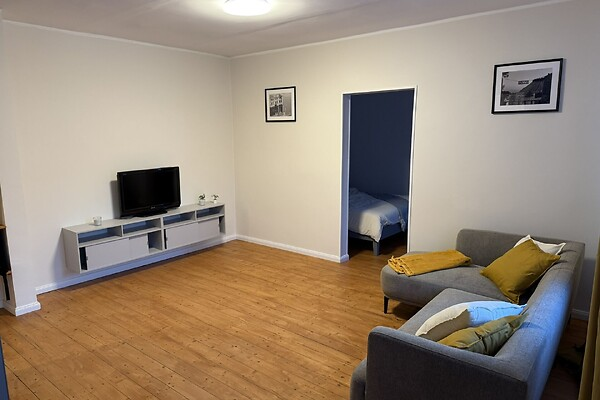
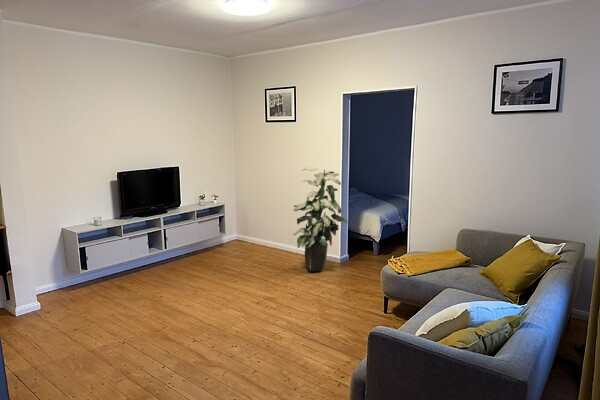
+ indoor plant [292,166,348,272]
